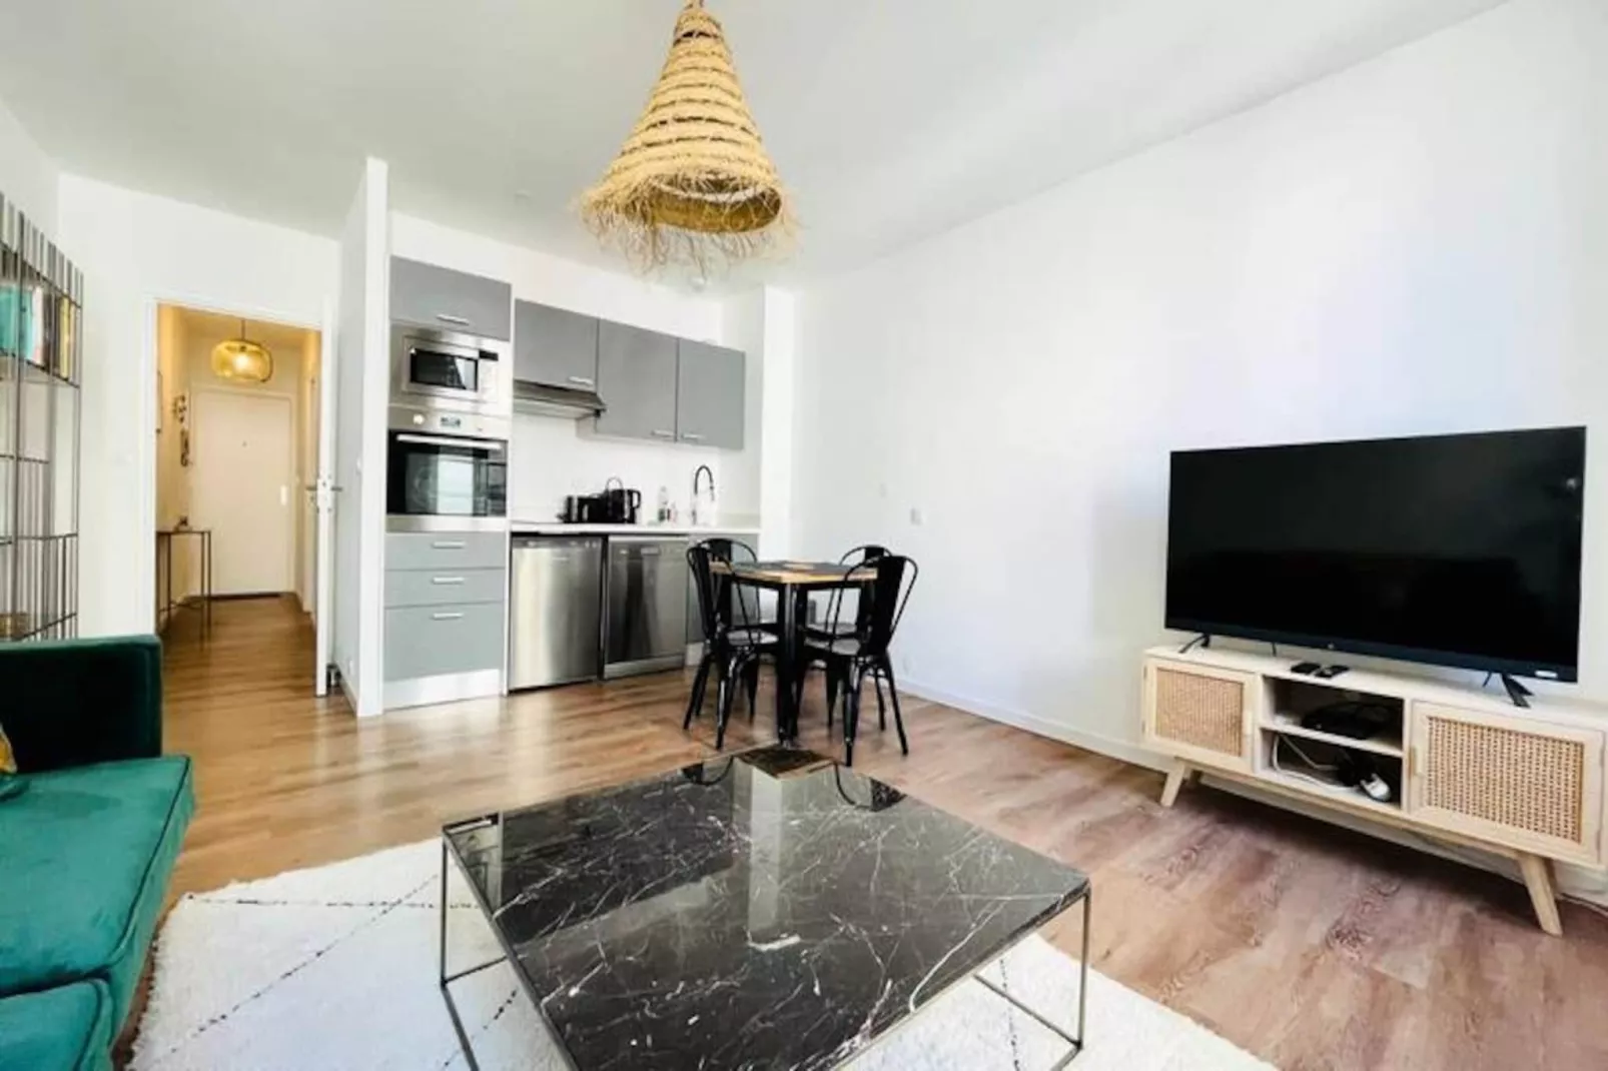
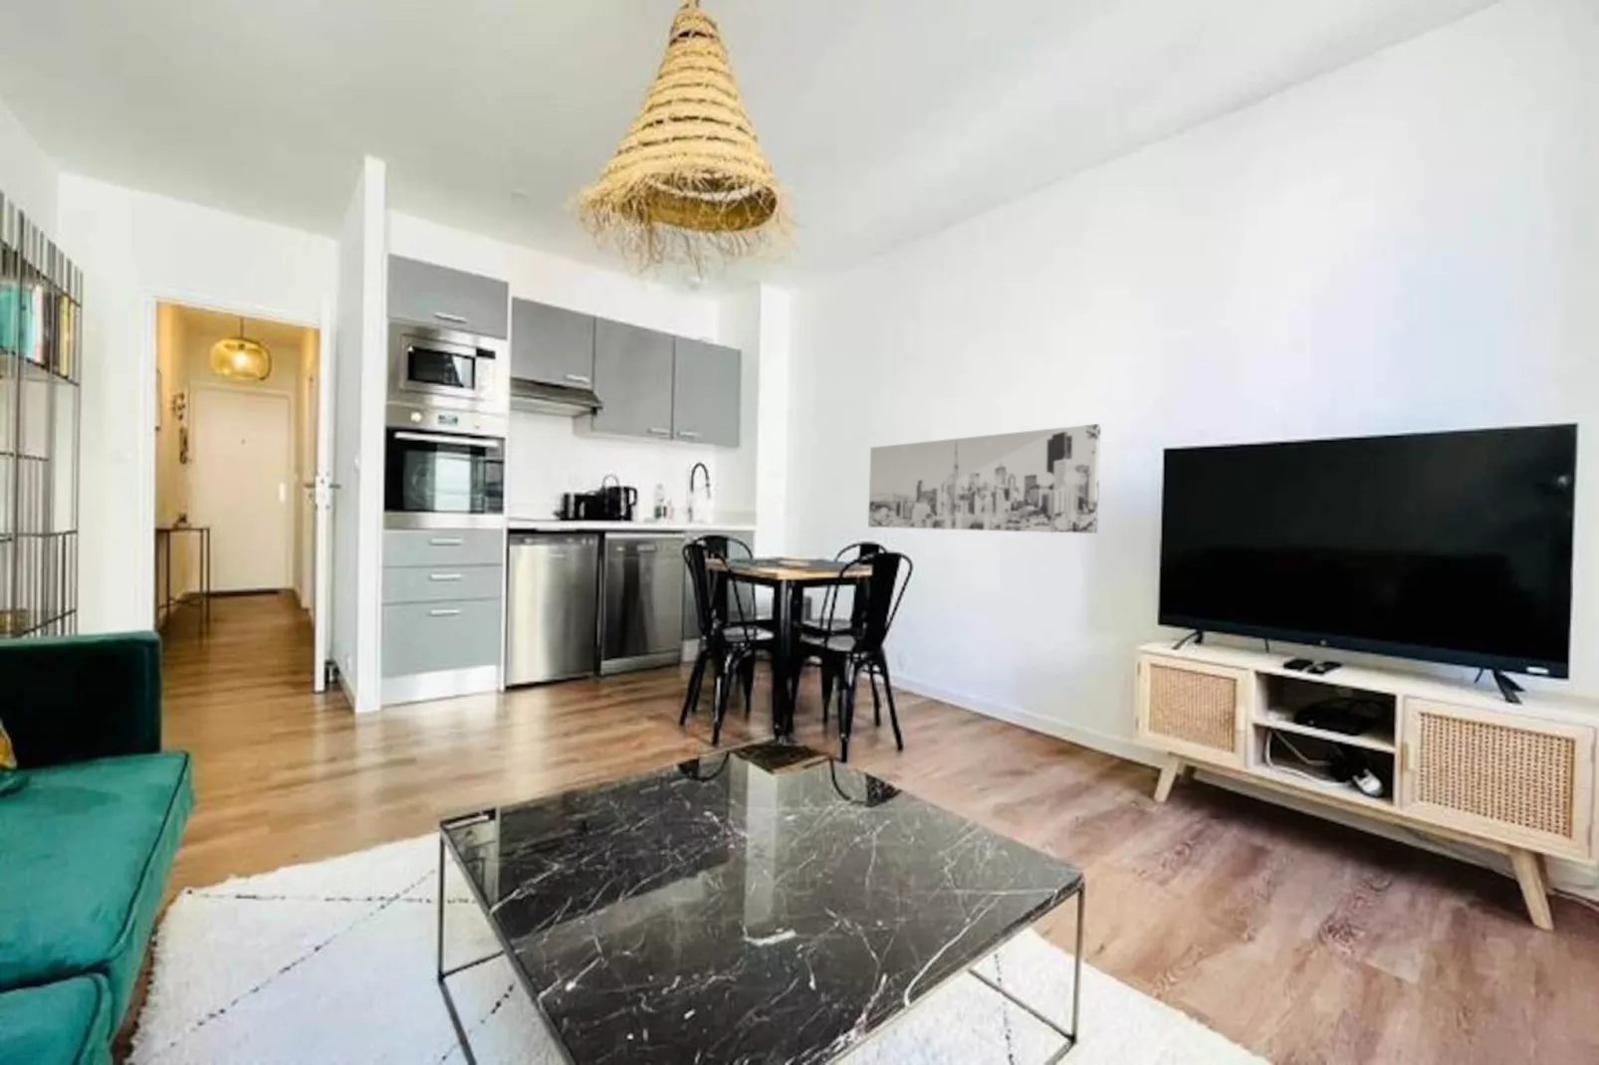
+ wall art [867,423,1102,535]
